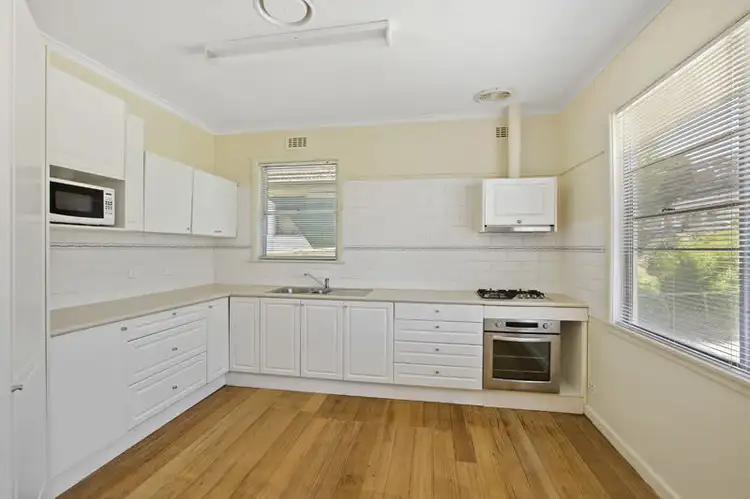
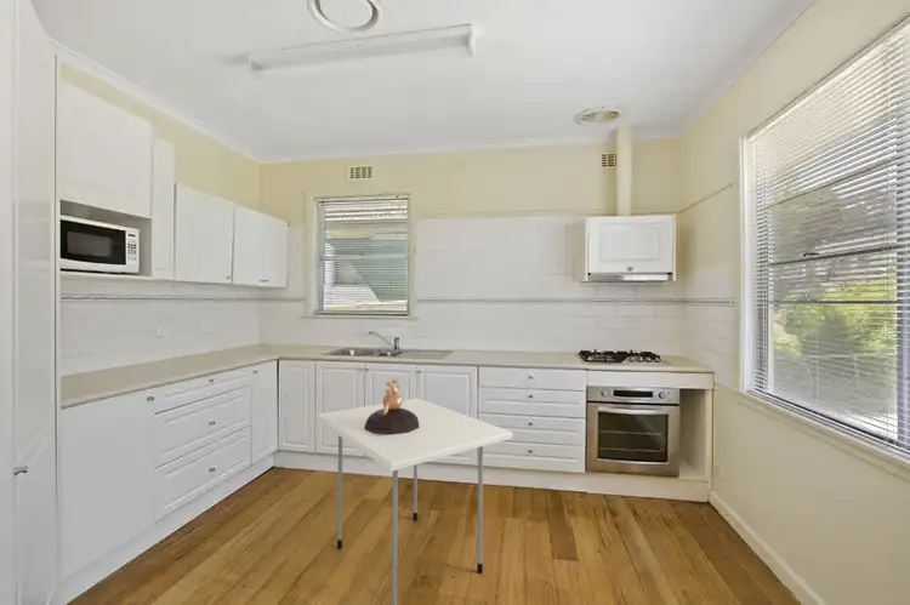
+ decorative bowl [364,378,419,435]
+ dining table [314,398,514,605]
